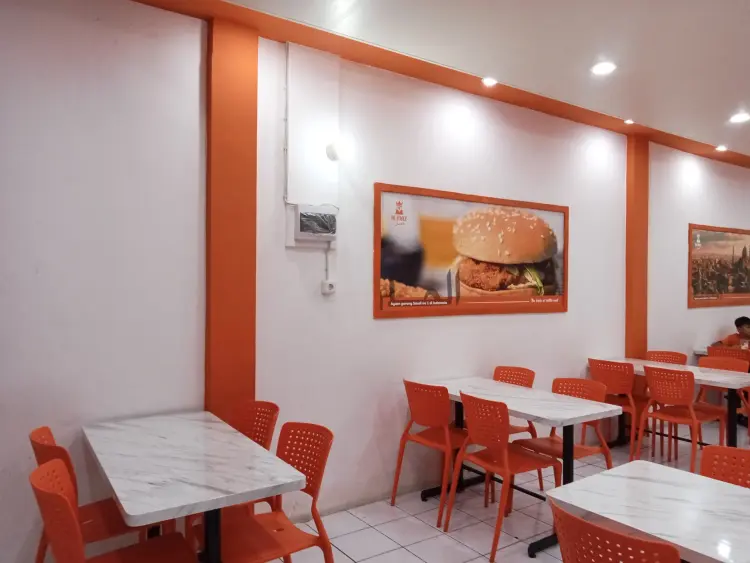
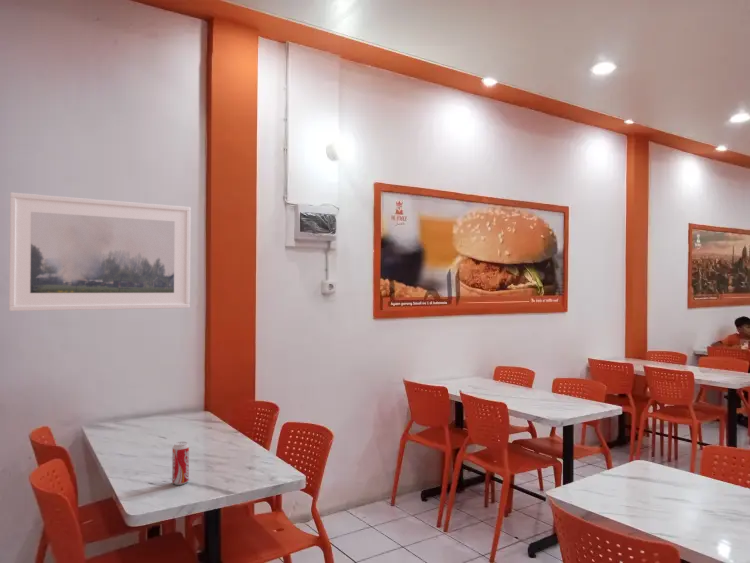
+ beverage can [171,441,190,486]
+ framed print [8,192,192,312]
